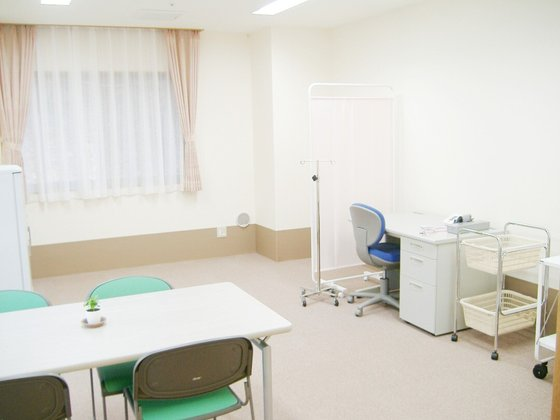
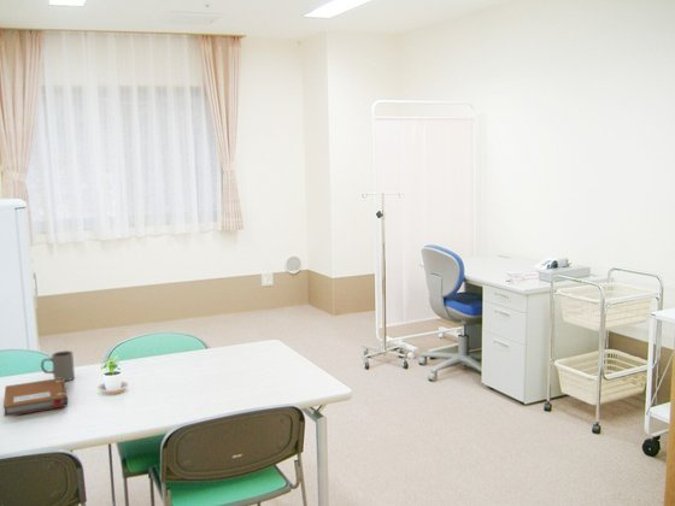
+ mug [40,349,76,382]
+ notebook [2,378,69,418]
